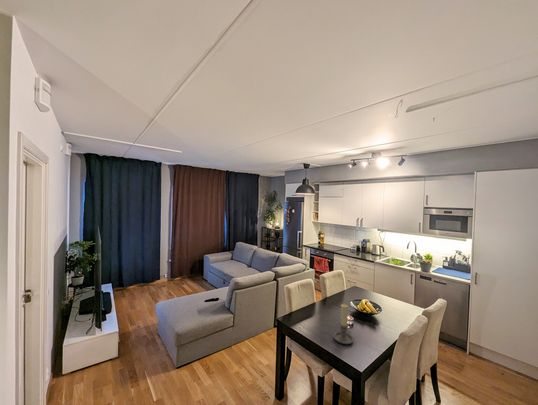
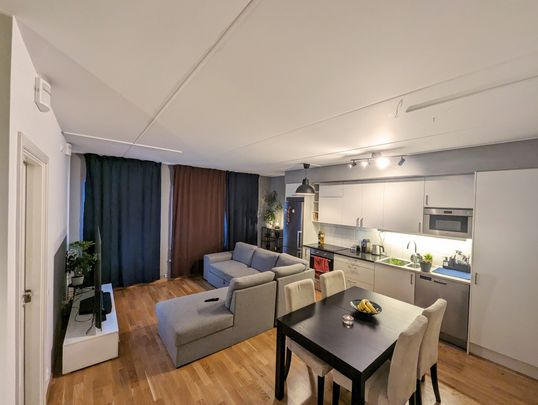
- candle holder [333,303,355,345]
